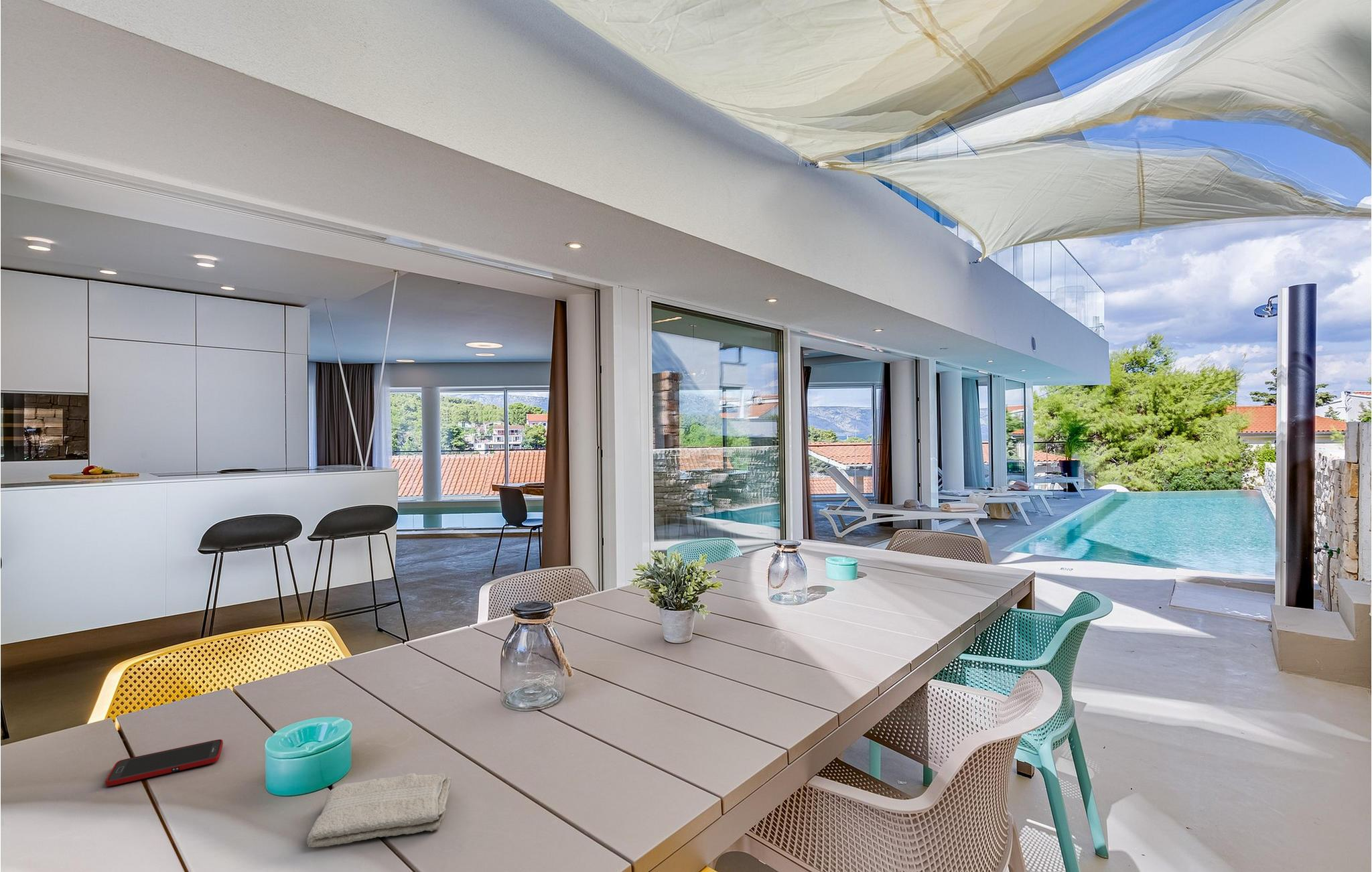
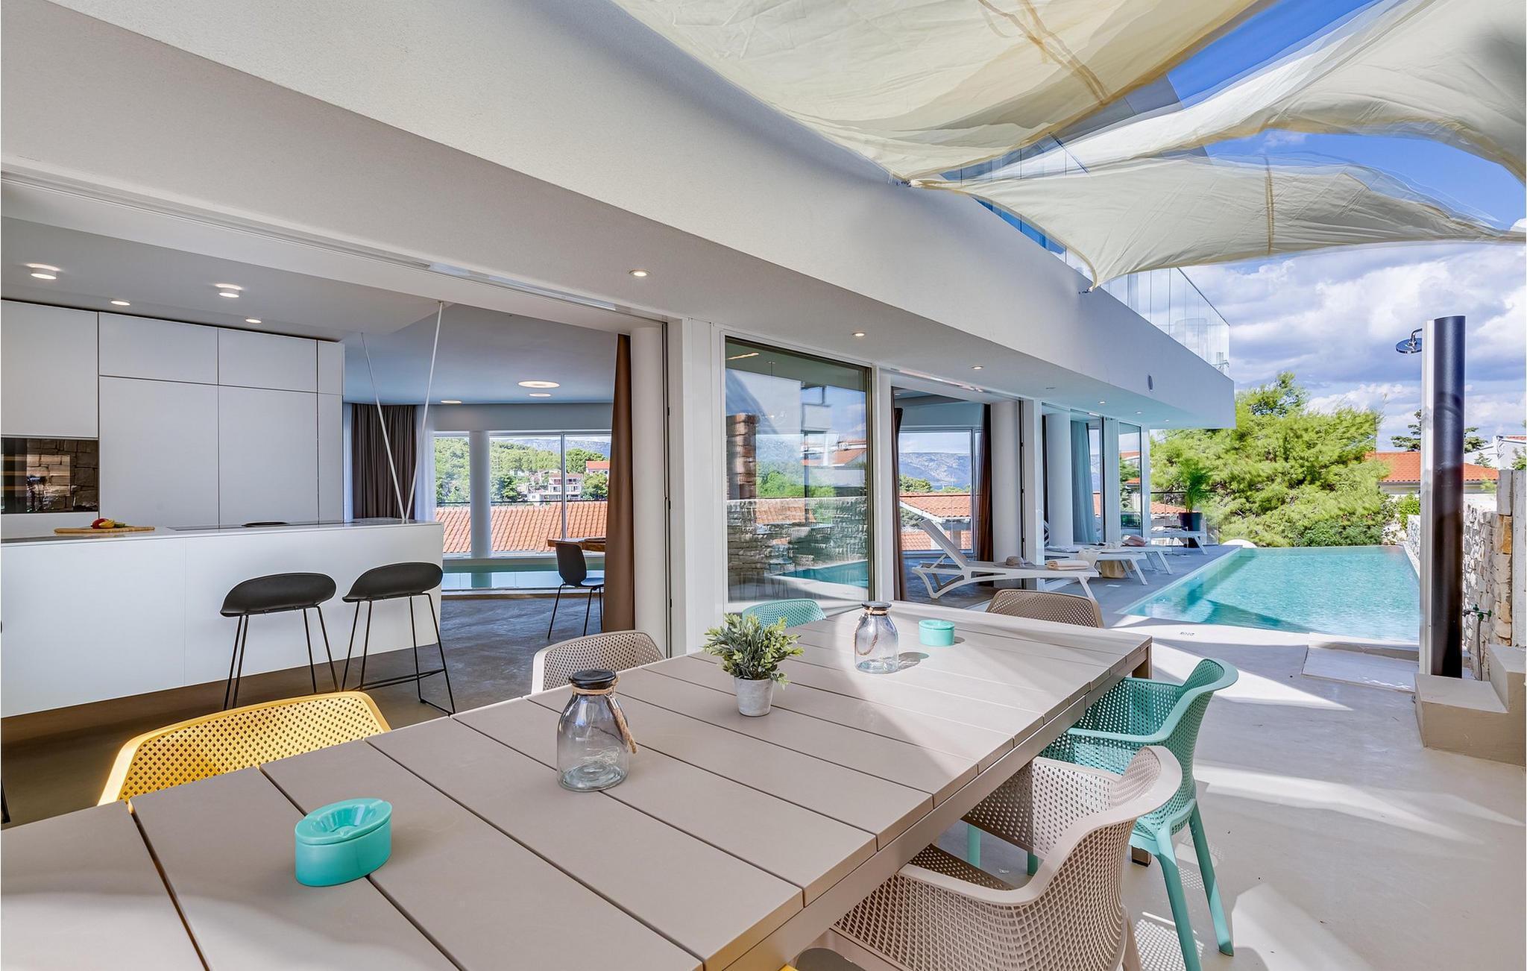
- washcloth [306,772,452,848]
- cell phone [105,739,224,787]
